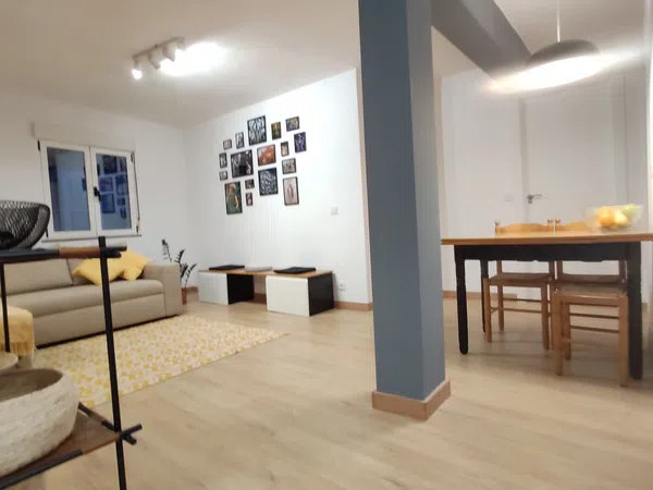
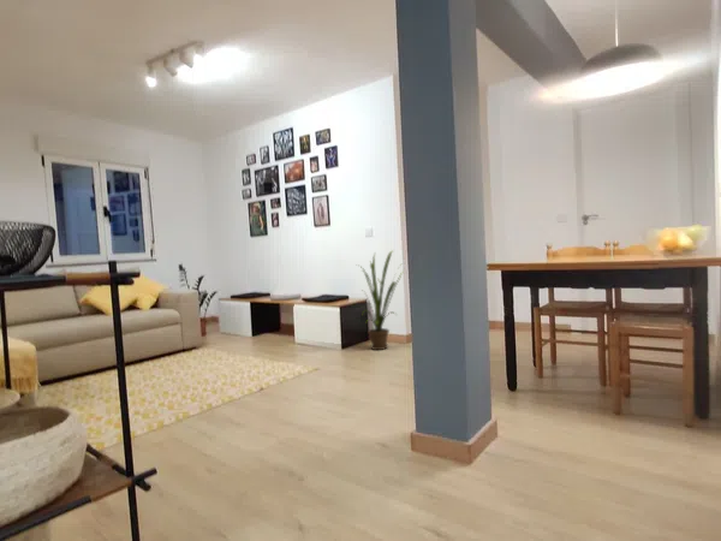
+ house plant [356,249,405,351]
